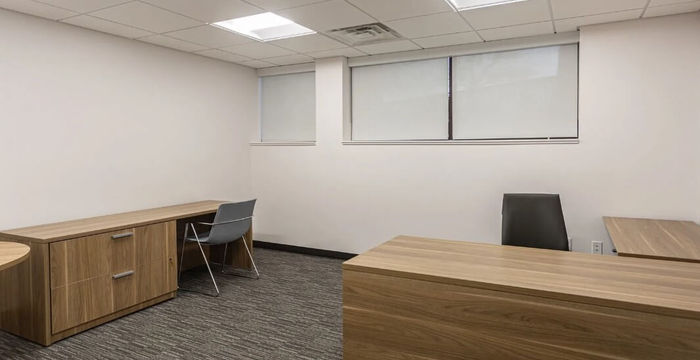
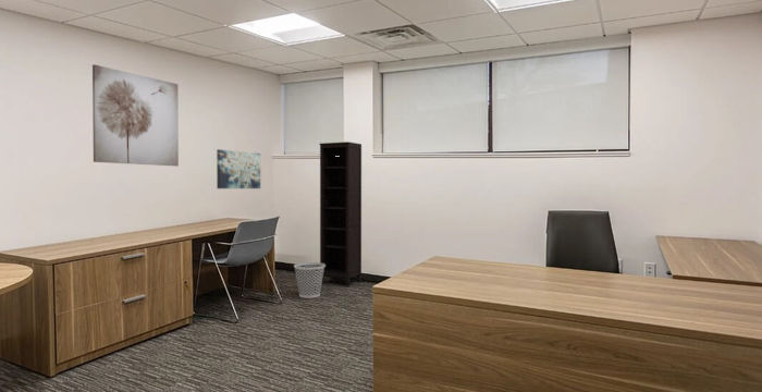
+ wall art [216,148,261,189]
+ wastebasket [293,261,325,299]
+ bookcase [318,140,362,287]
+ wall art [91,63,180,168]
